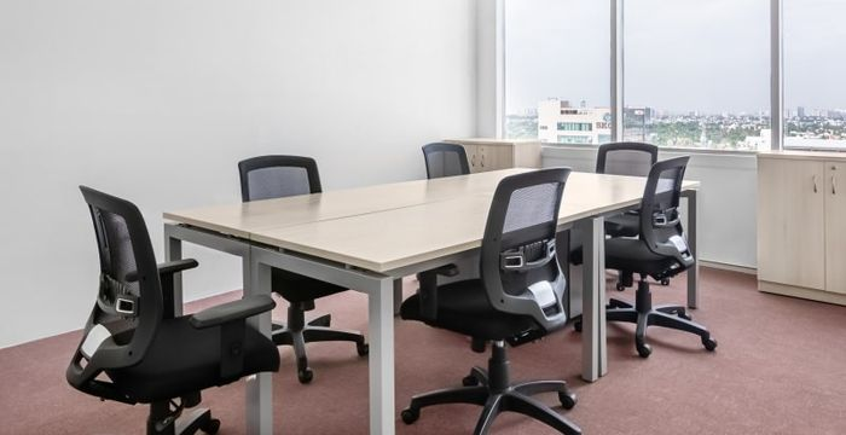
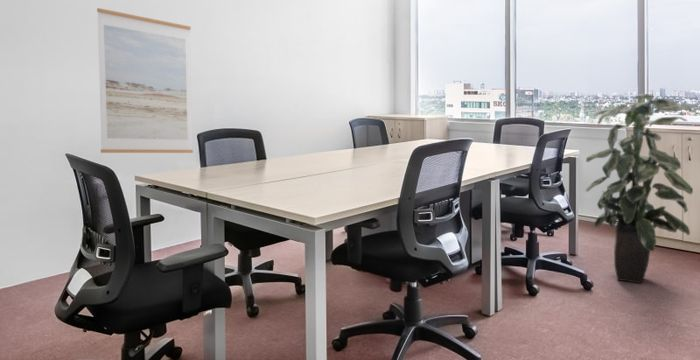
+ wall art [96,7,194,154]
+ indoor plant [585,93,694,284]
